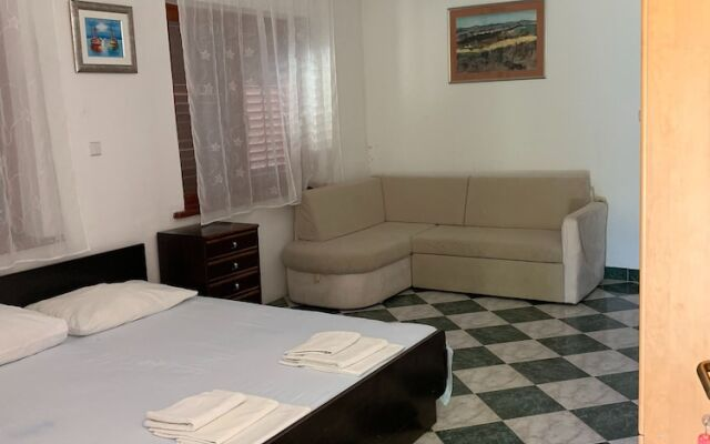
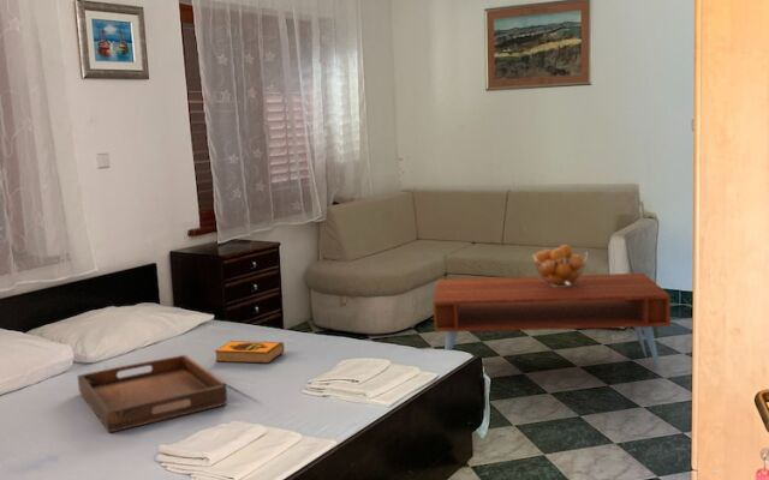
+ hardback book [214,340,286,365]
+ serving tray [77,354,228,434]
+ fruit basket [531,244,589,287]
+ coffee table [433,272,672,379]
